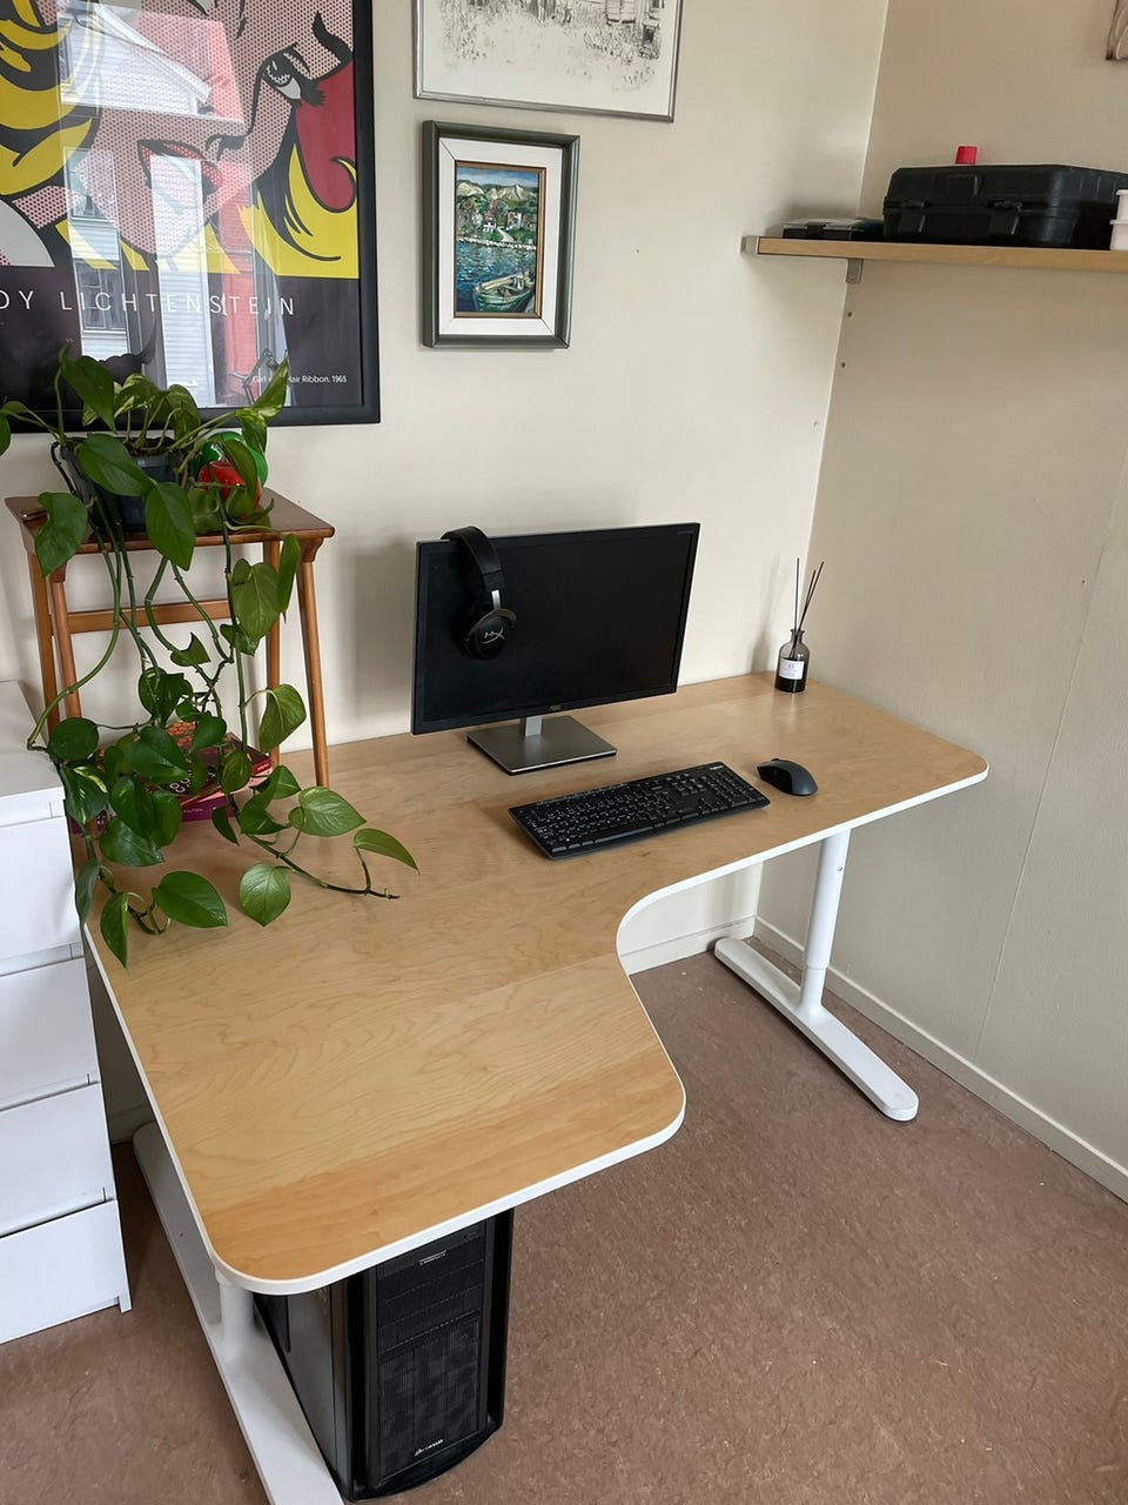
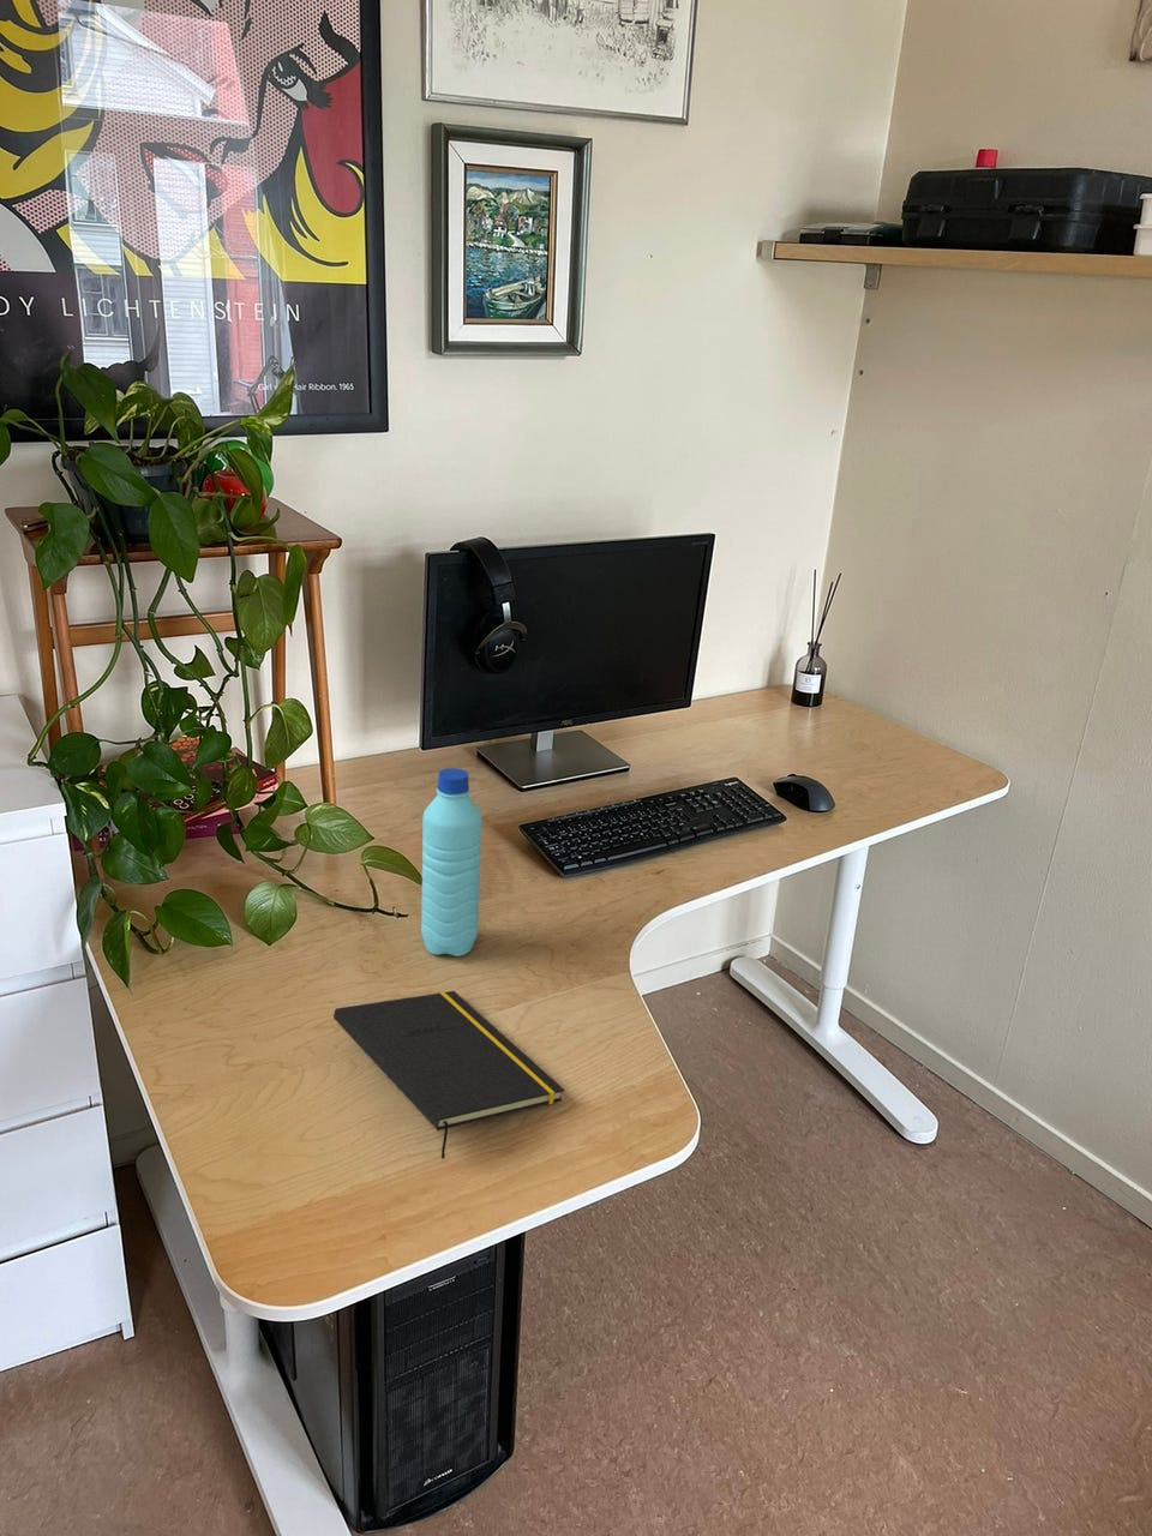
+ notepad [333,991,565,1160]
+ water bottle [420,767,483,958]
